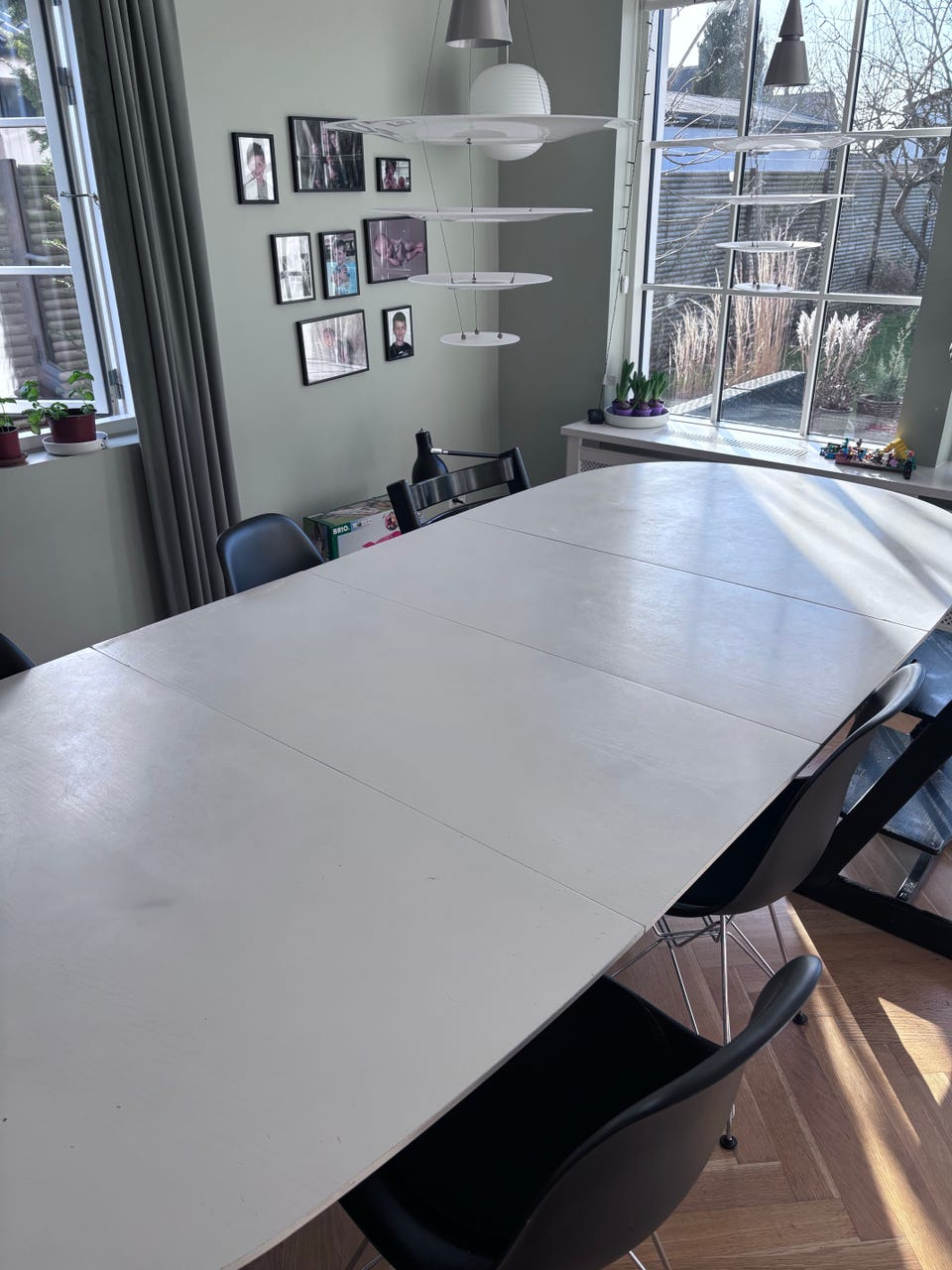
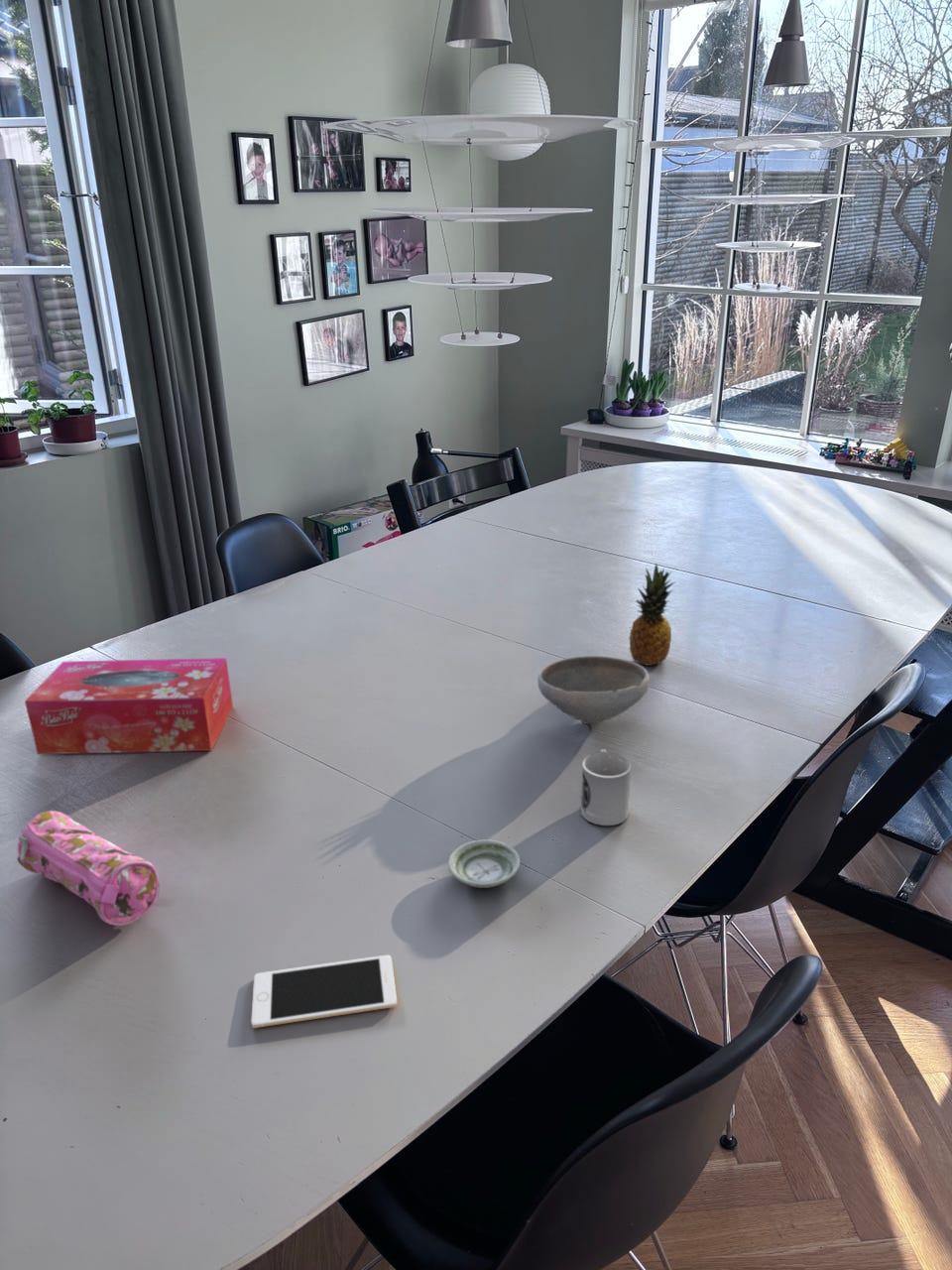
+ cup [580,748,632,826]
+ saucer [447,839,522,889]
+ tissue box [24,657,234,755]
+ fruit [628,561,675,667]
+ pencil case [16,810,160,927]
+ bowl [536,655,651,725]
+ cell phone [250,954,398,1029]
